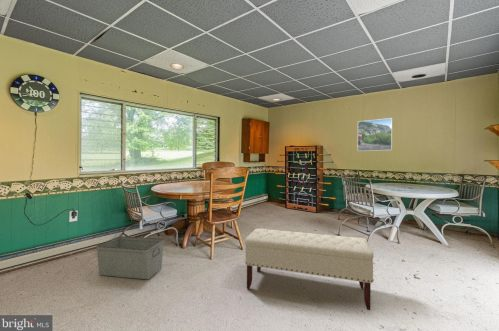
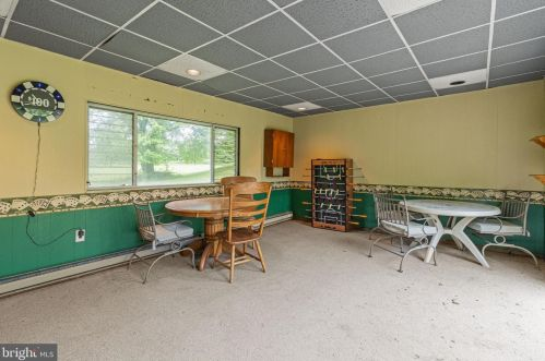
- storage bin [95,235,165,280]
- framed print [357,117,393,152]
- bench [244,228,375,311]
